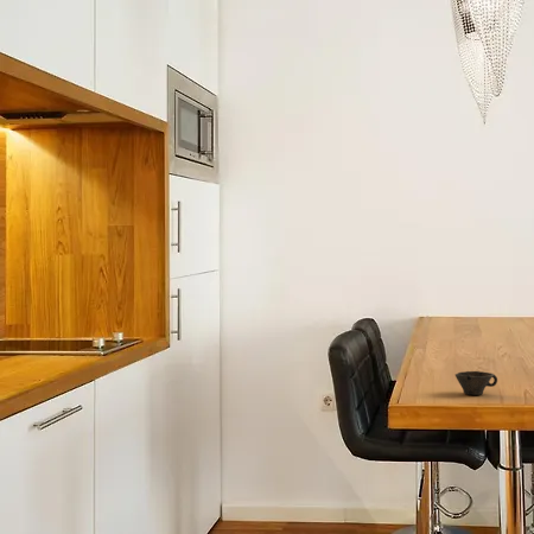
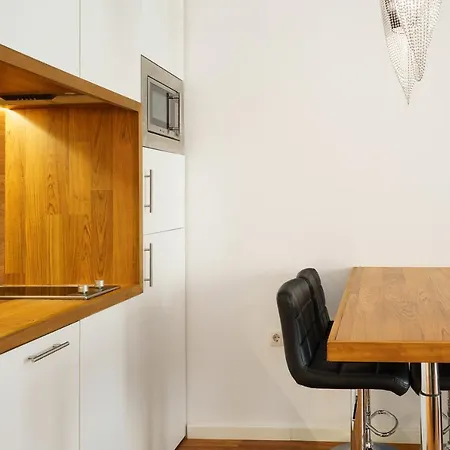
- cup [454,370,498,396]
